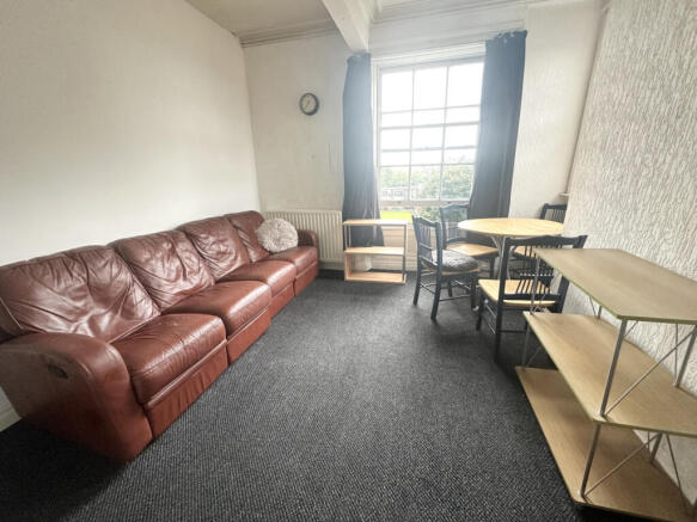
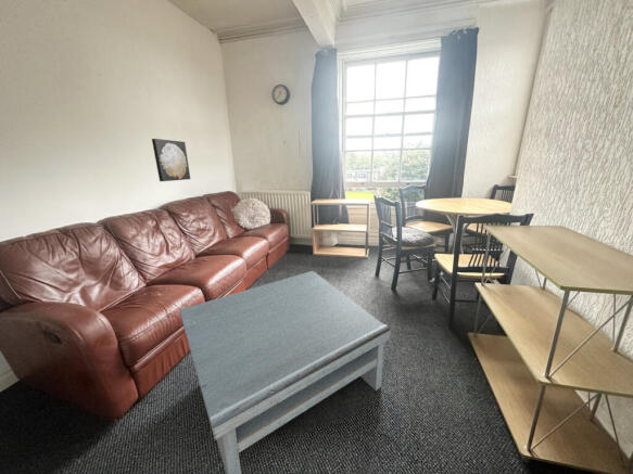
+ coffee table [179,270,392,474]
+ wall art [151,138,191,182]
